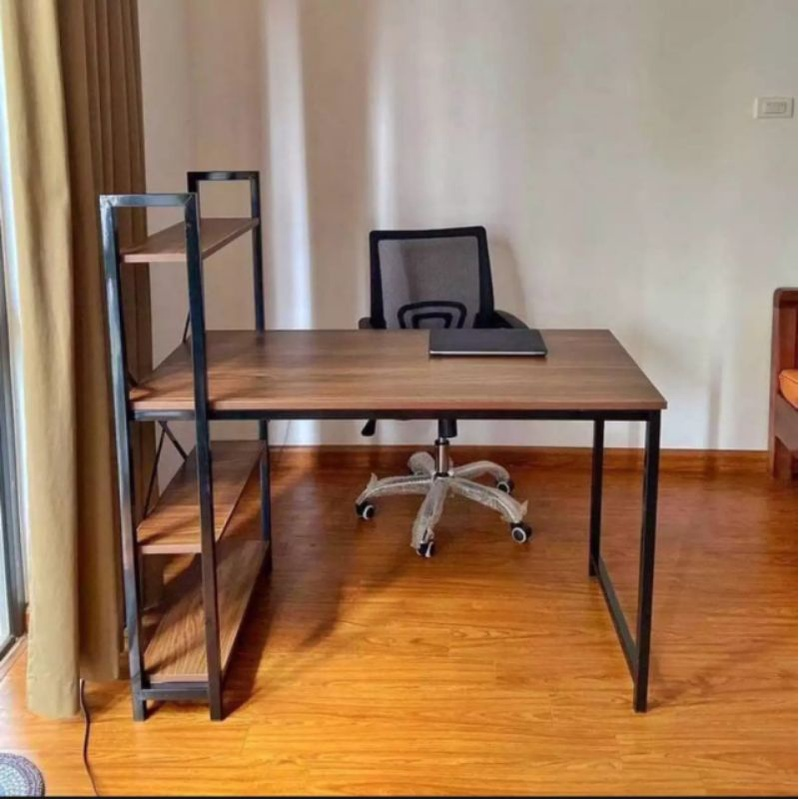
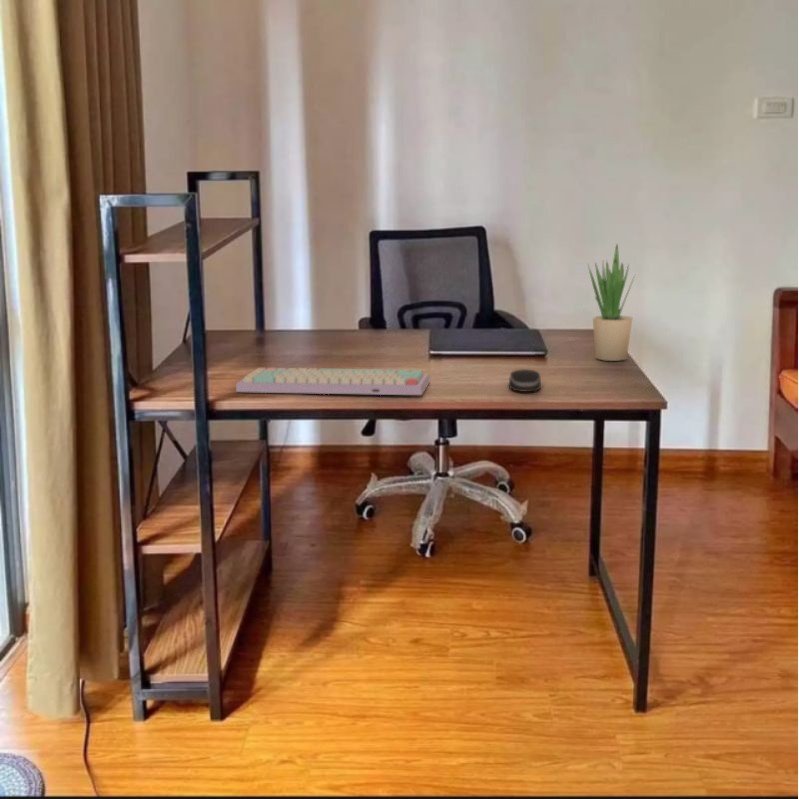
+ potted plant [587,243,636,362]
+ keyboard [235,367,431,396]
+ computer mouse [508,368,542,392]
